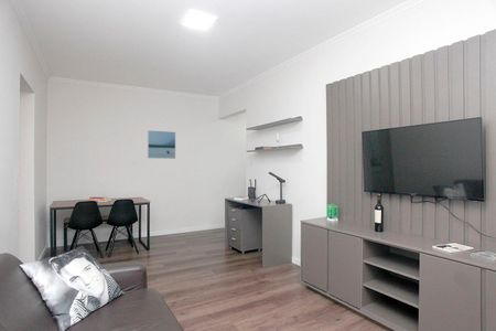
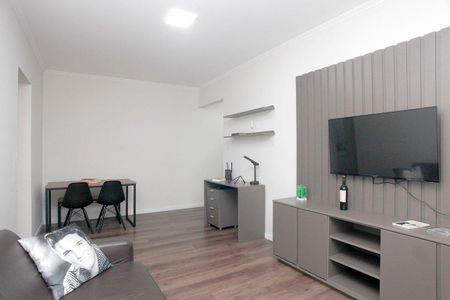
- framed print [147,129,176,160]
